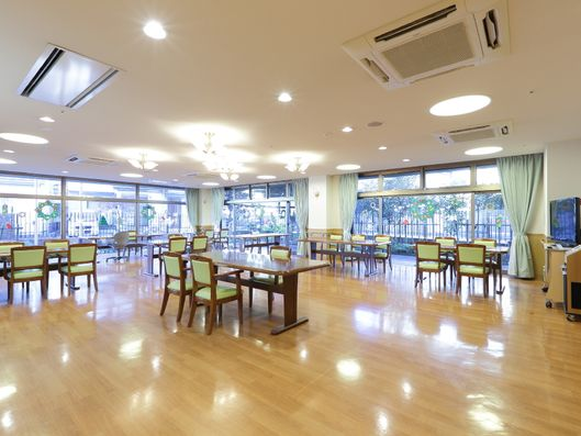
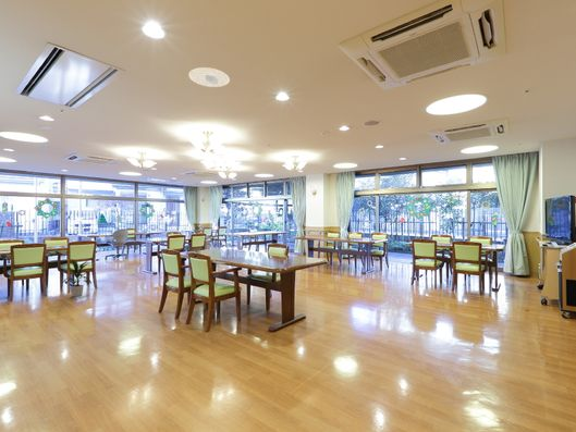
+ indoor plant [61,258,93,297]
+ recessed light [187,66,231,88]
